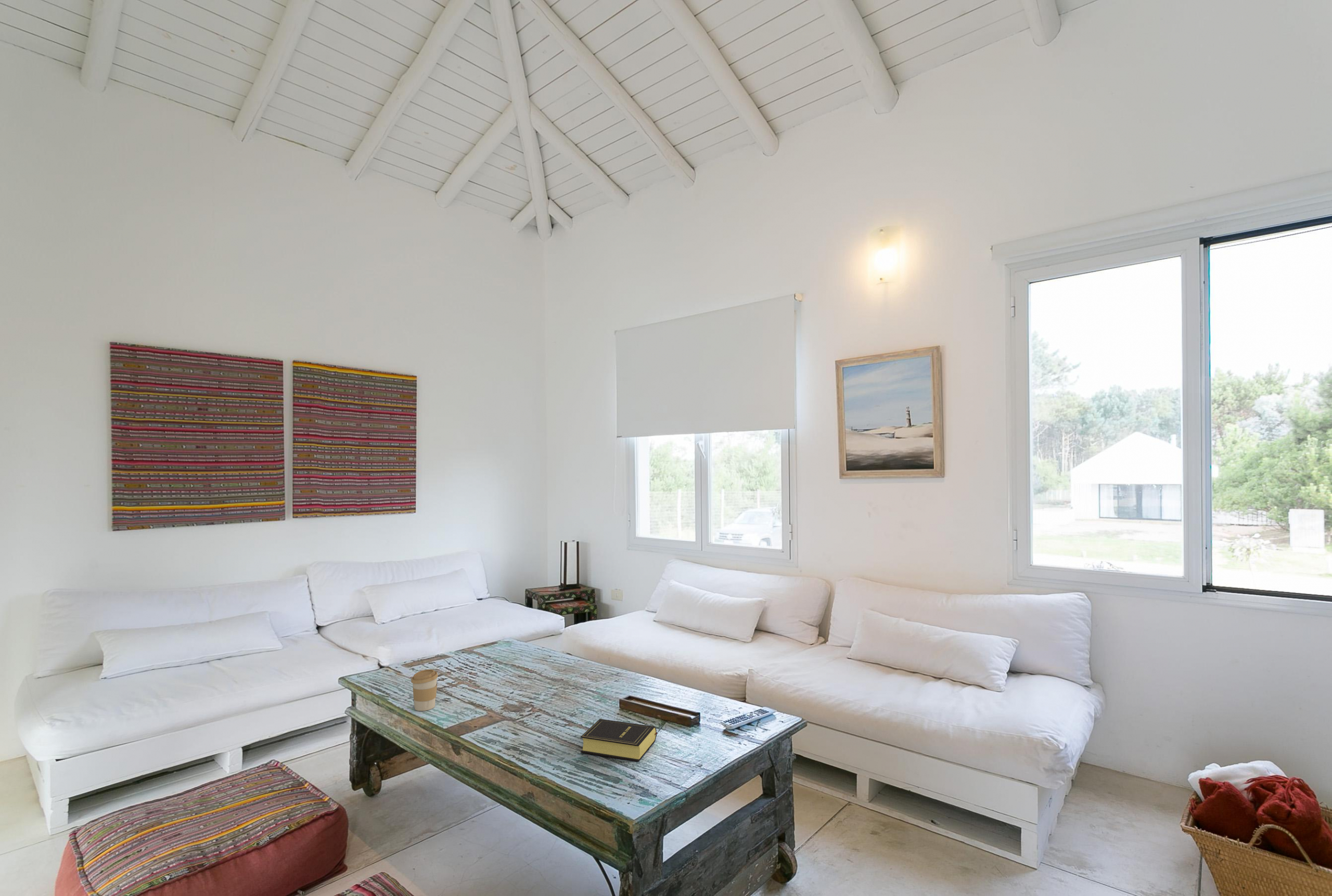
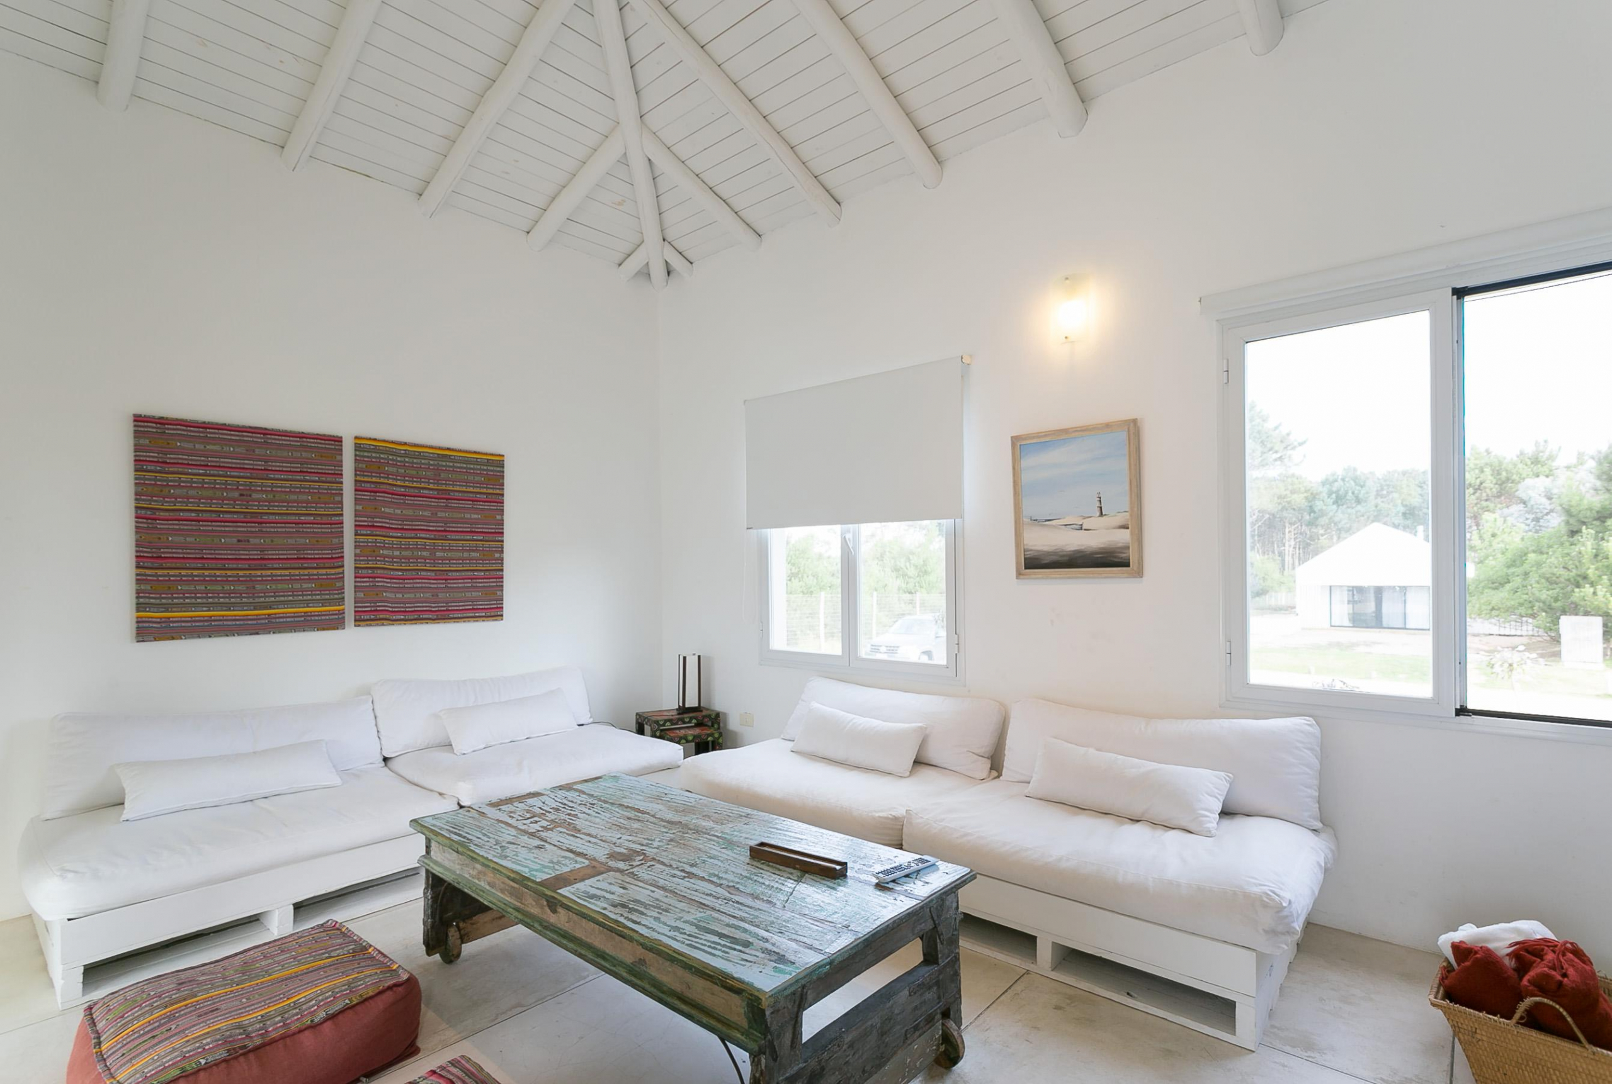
- coffee cup [411,669,439,711]
- book [580,718,658,762]
